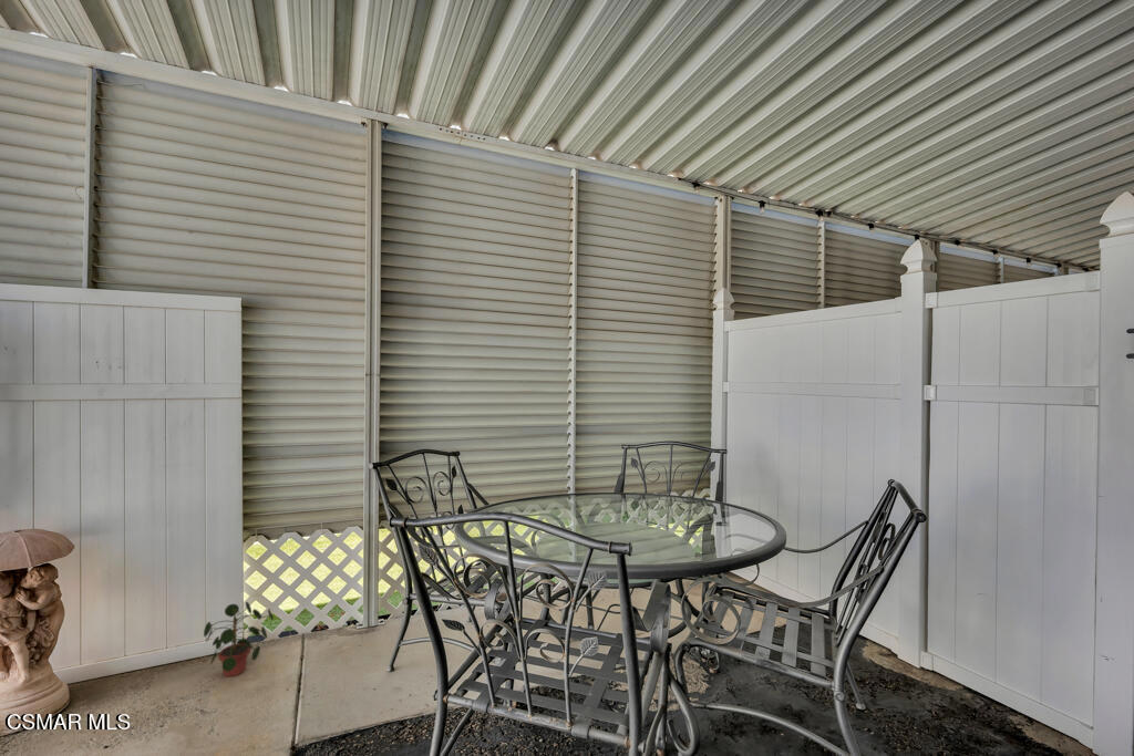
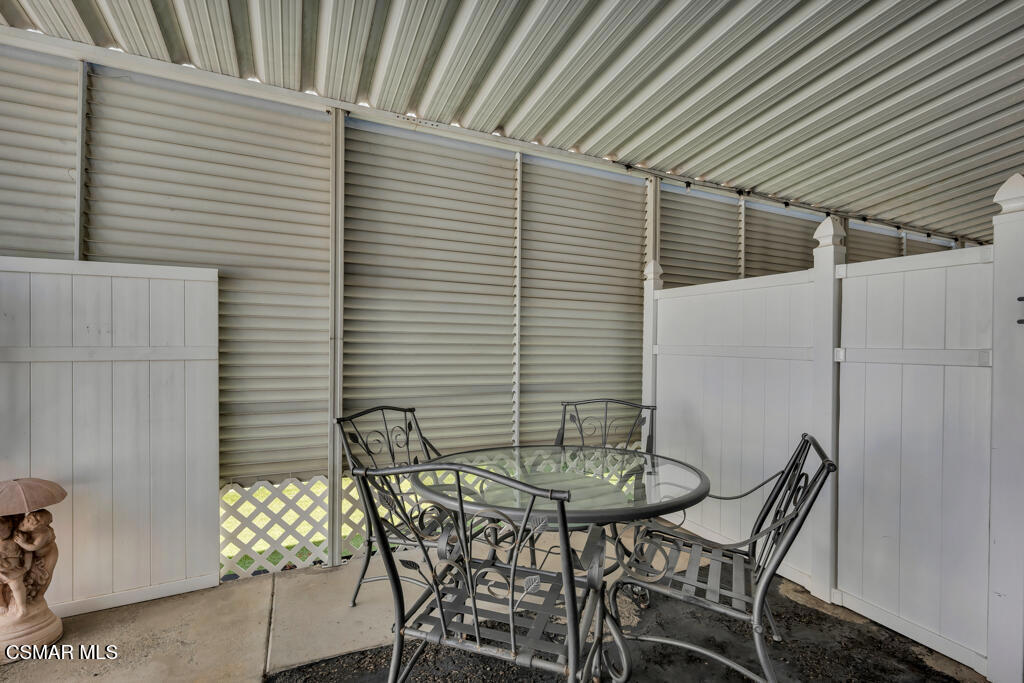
- potted plant [203,600,275,677]
